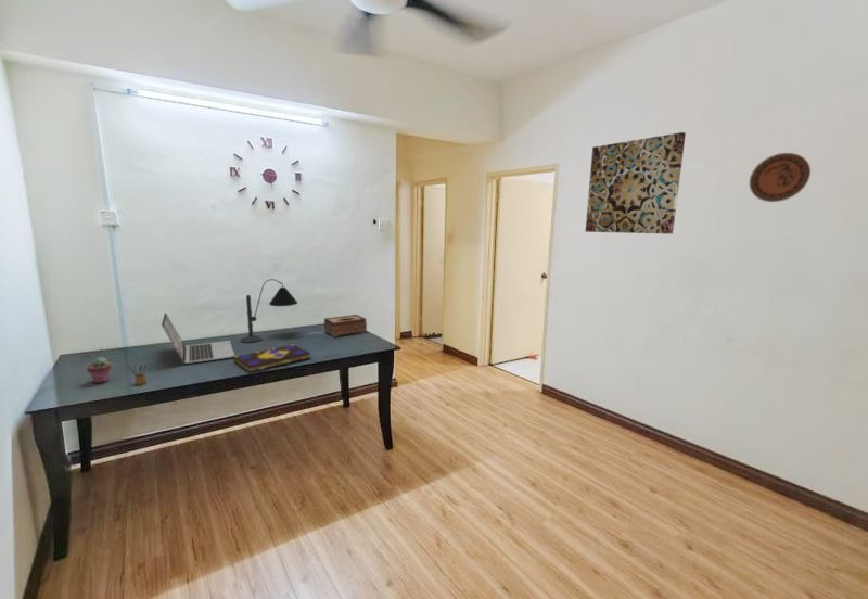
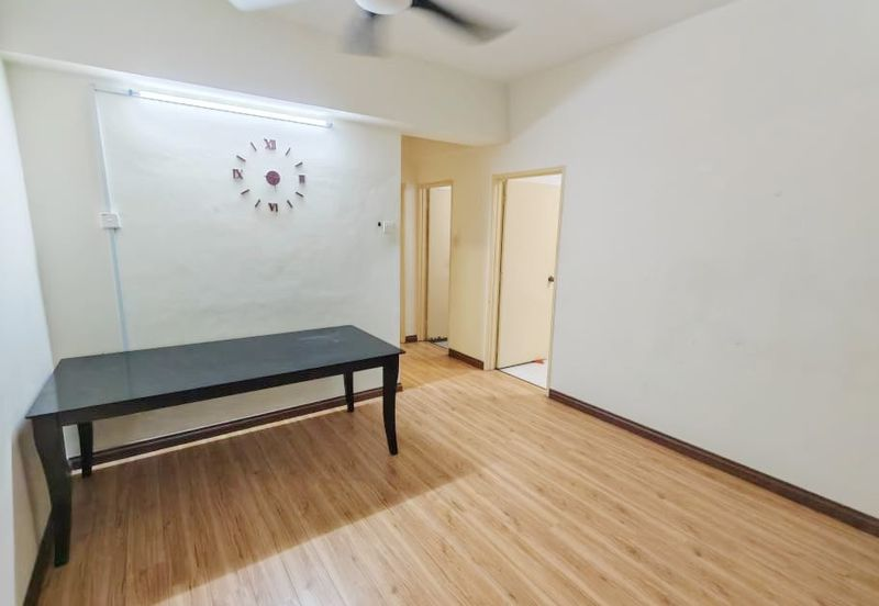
- book [233,343,311,373]
- decorative plate [749,152,812,203]
- pencil box [127,362,149,385]
- desk lamp [240,278,298,344]
- wall art [584,131,687,235]
- laptop [161,311,235,365]
- potted succulent [86,356,112,384]
- tissue box [323,314,368,339]
